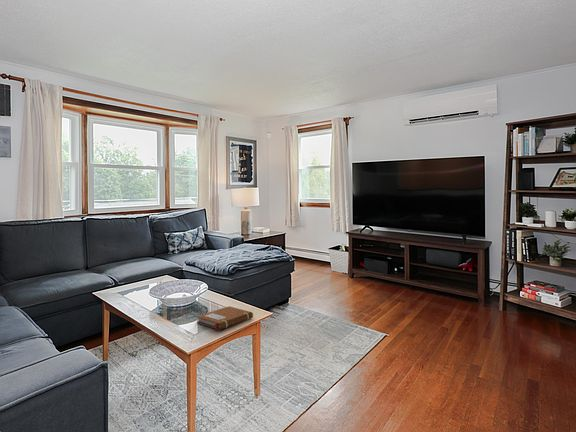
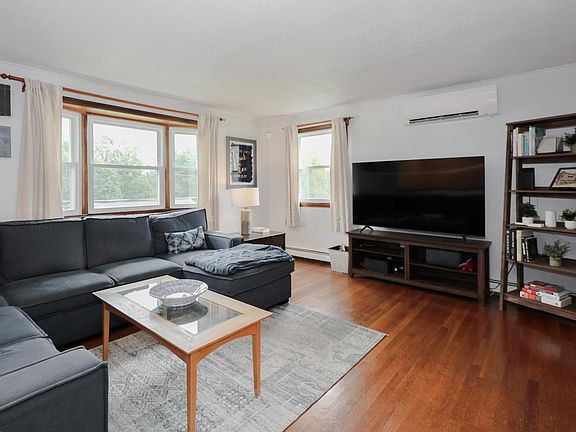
- notebook [196,305,254,331]
